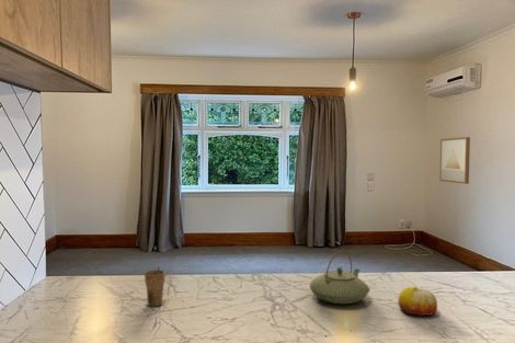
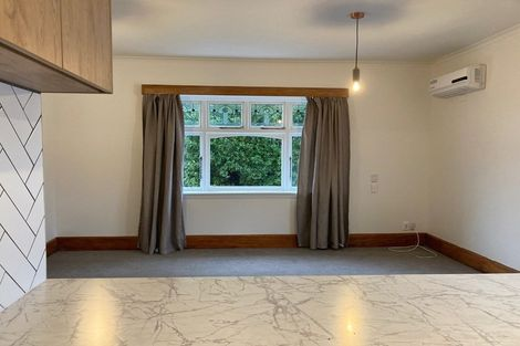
- cup [144,265,167,307]
- wall art [438,136,471,185]
- teapot [309,250,371,305]
- fruit [397,286,438,317]
